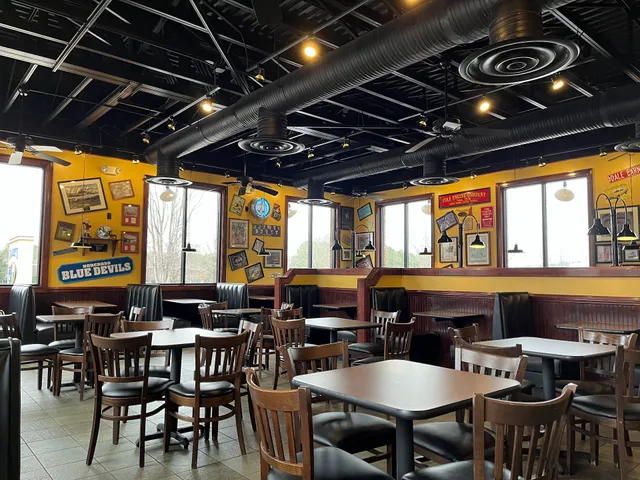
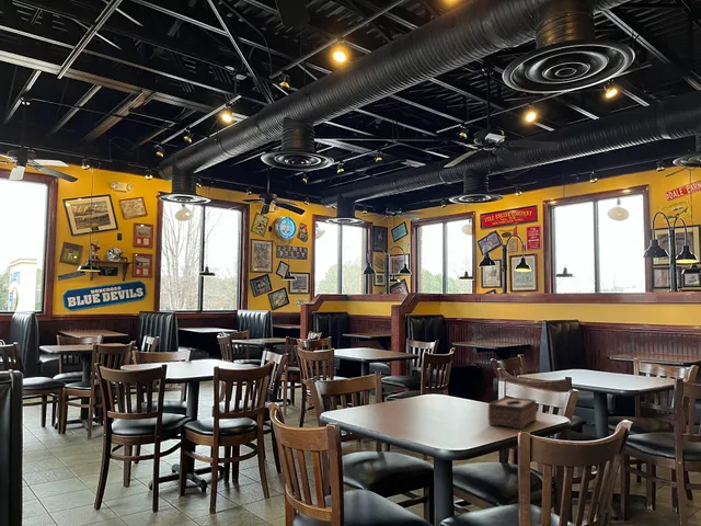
+ tissue box [487,396,538,431]
